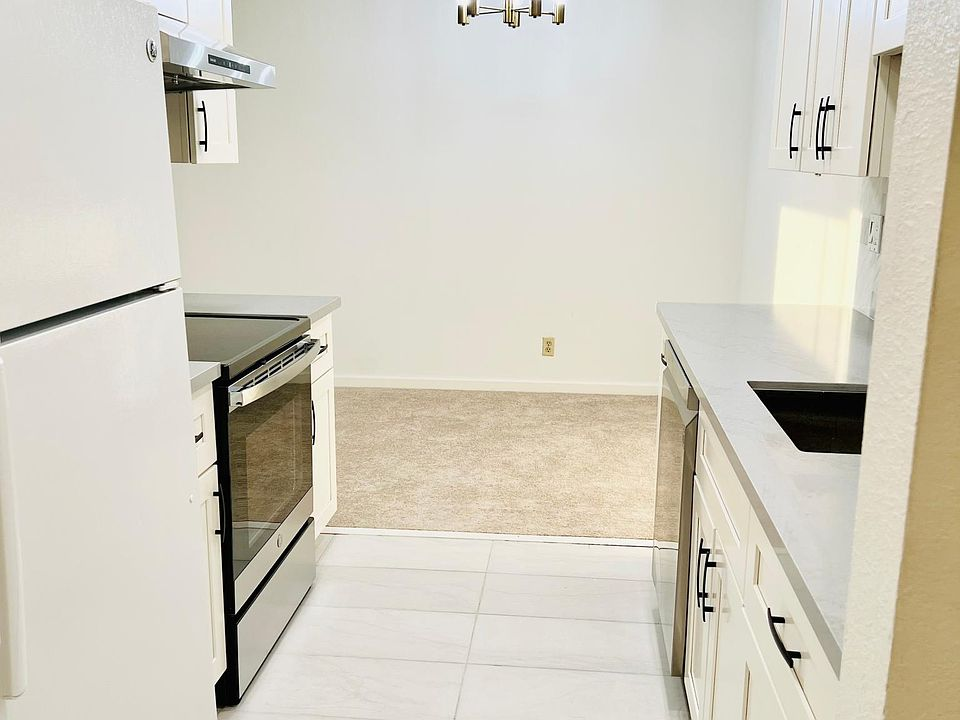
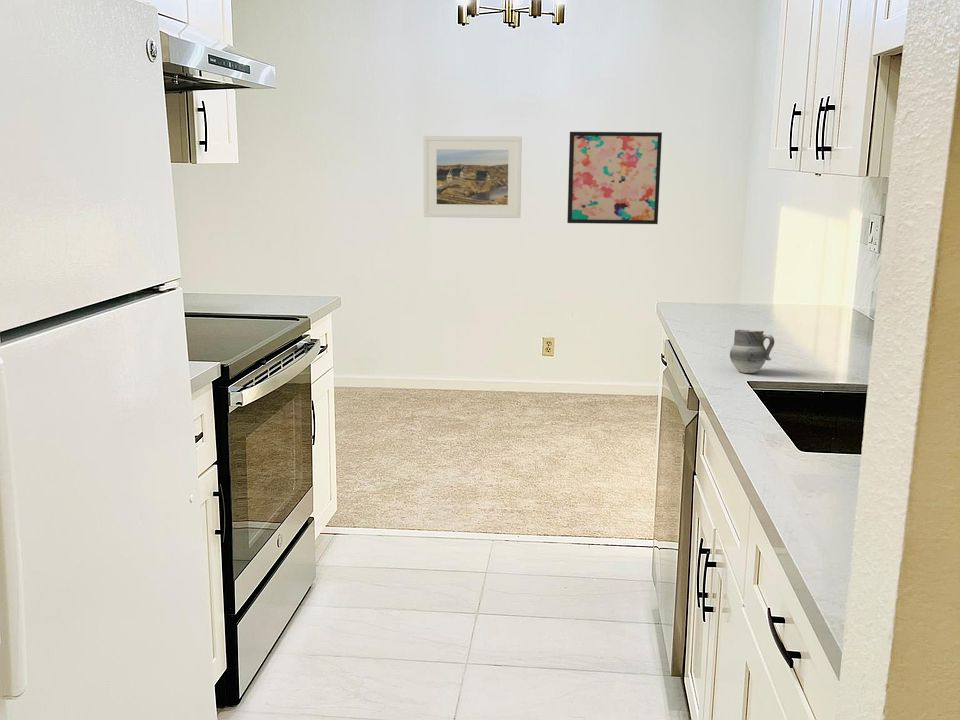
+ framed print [423,135,523,219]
+ cup [729,329,775,374]
+ wall art [566,131,663,225]
